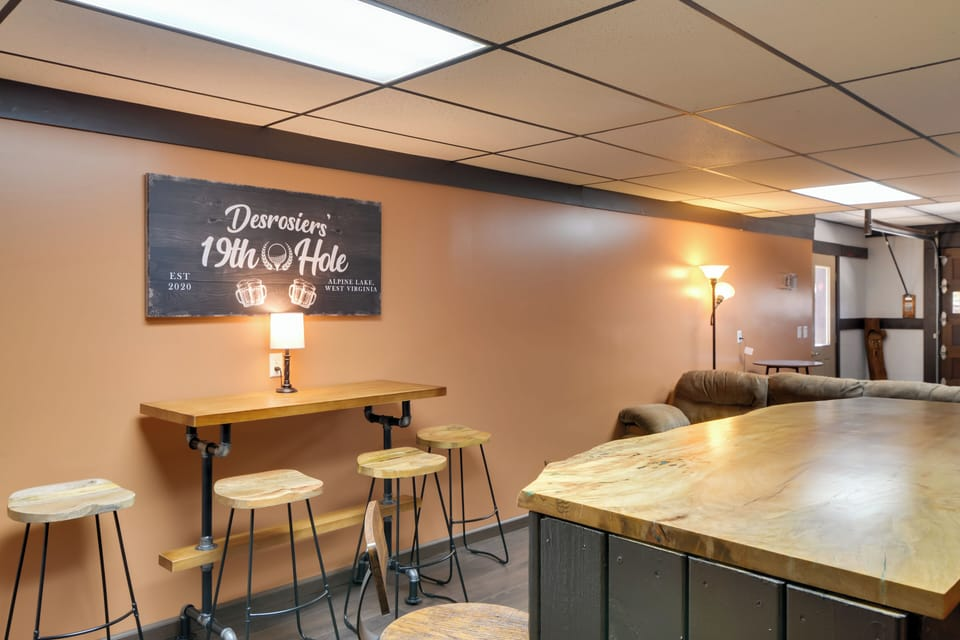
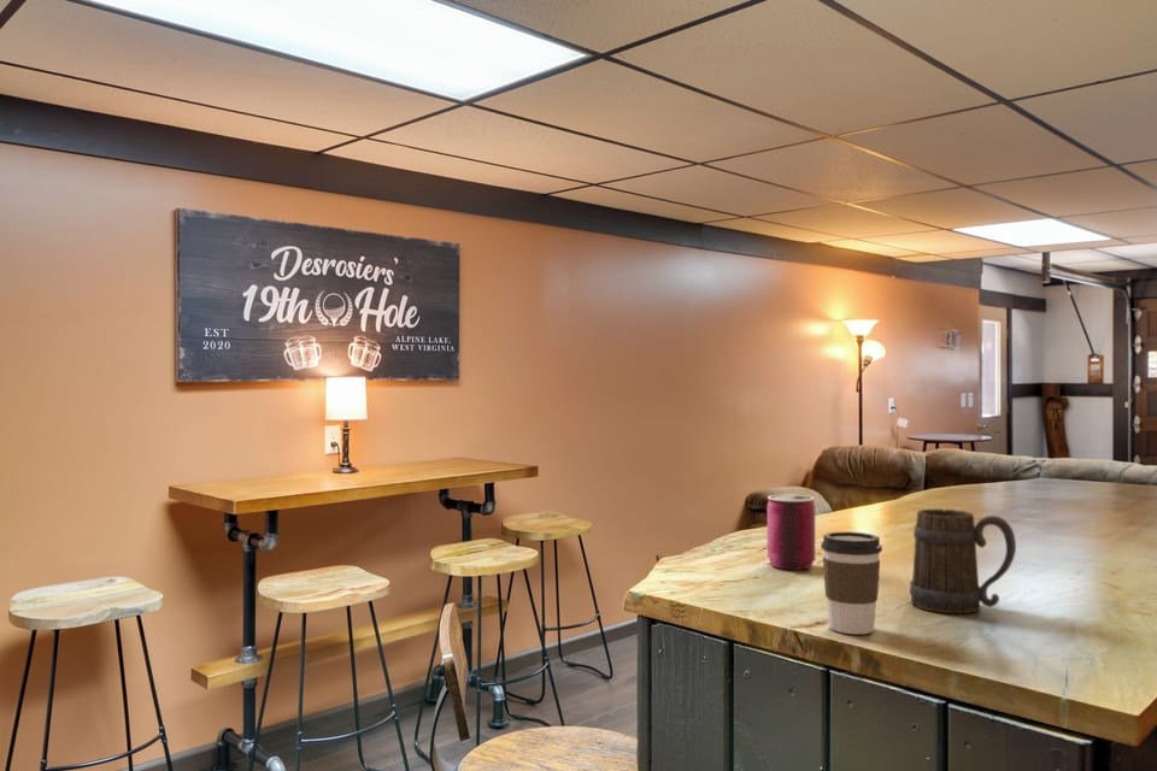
+ can [767,493,816,571]
+ beer mug [909,508,1017,614]
+ coffee cup [820,530,883,635]
